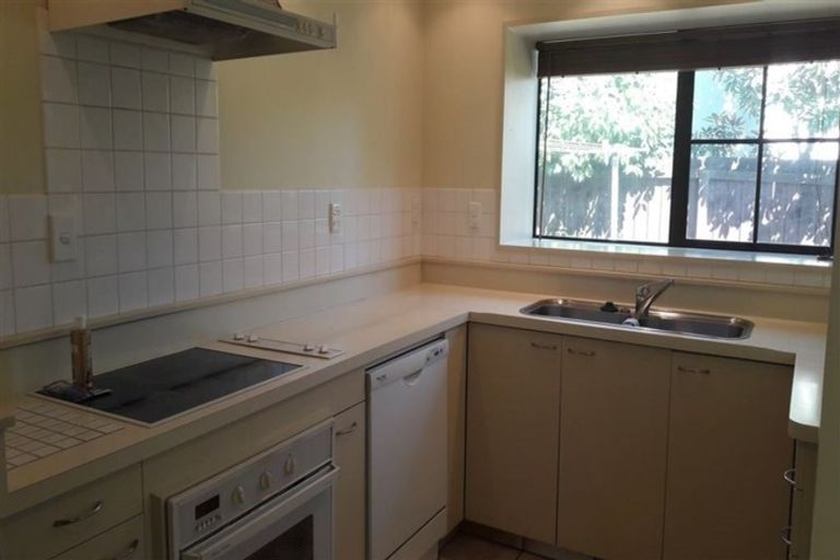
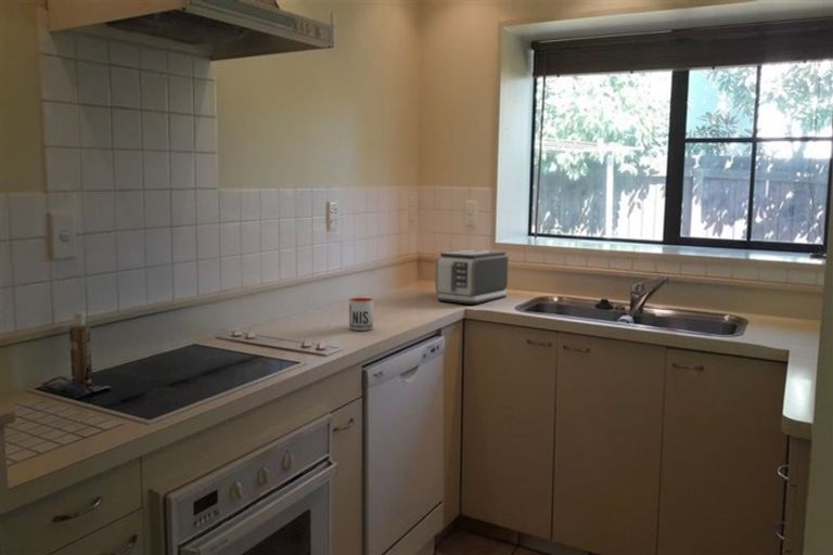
+ mug [348,297,374,332]
+ toaster [435,249,510,305]
